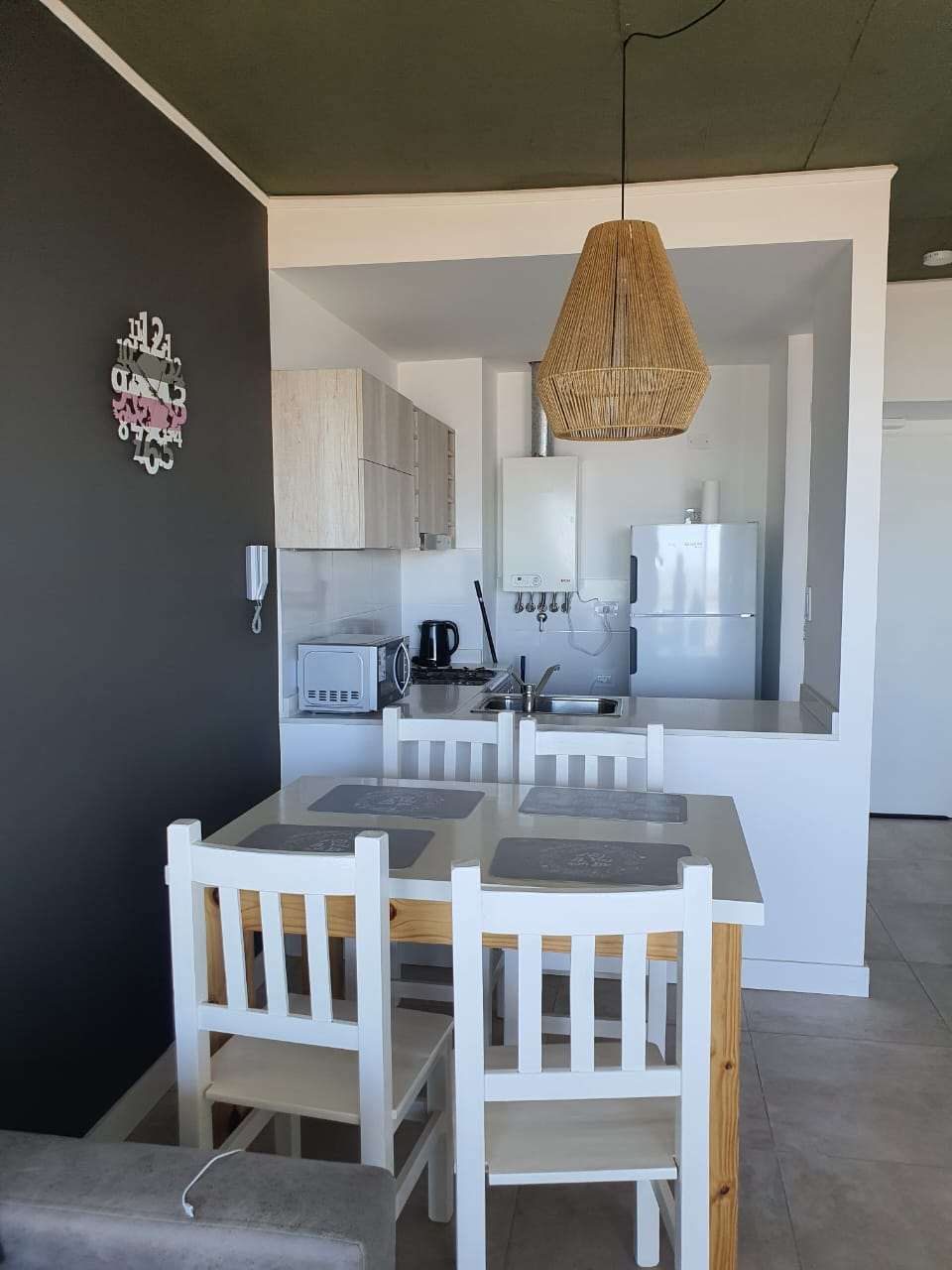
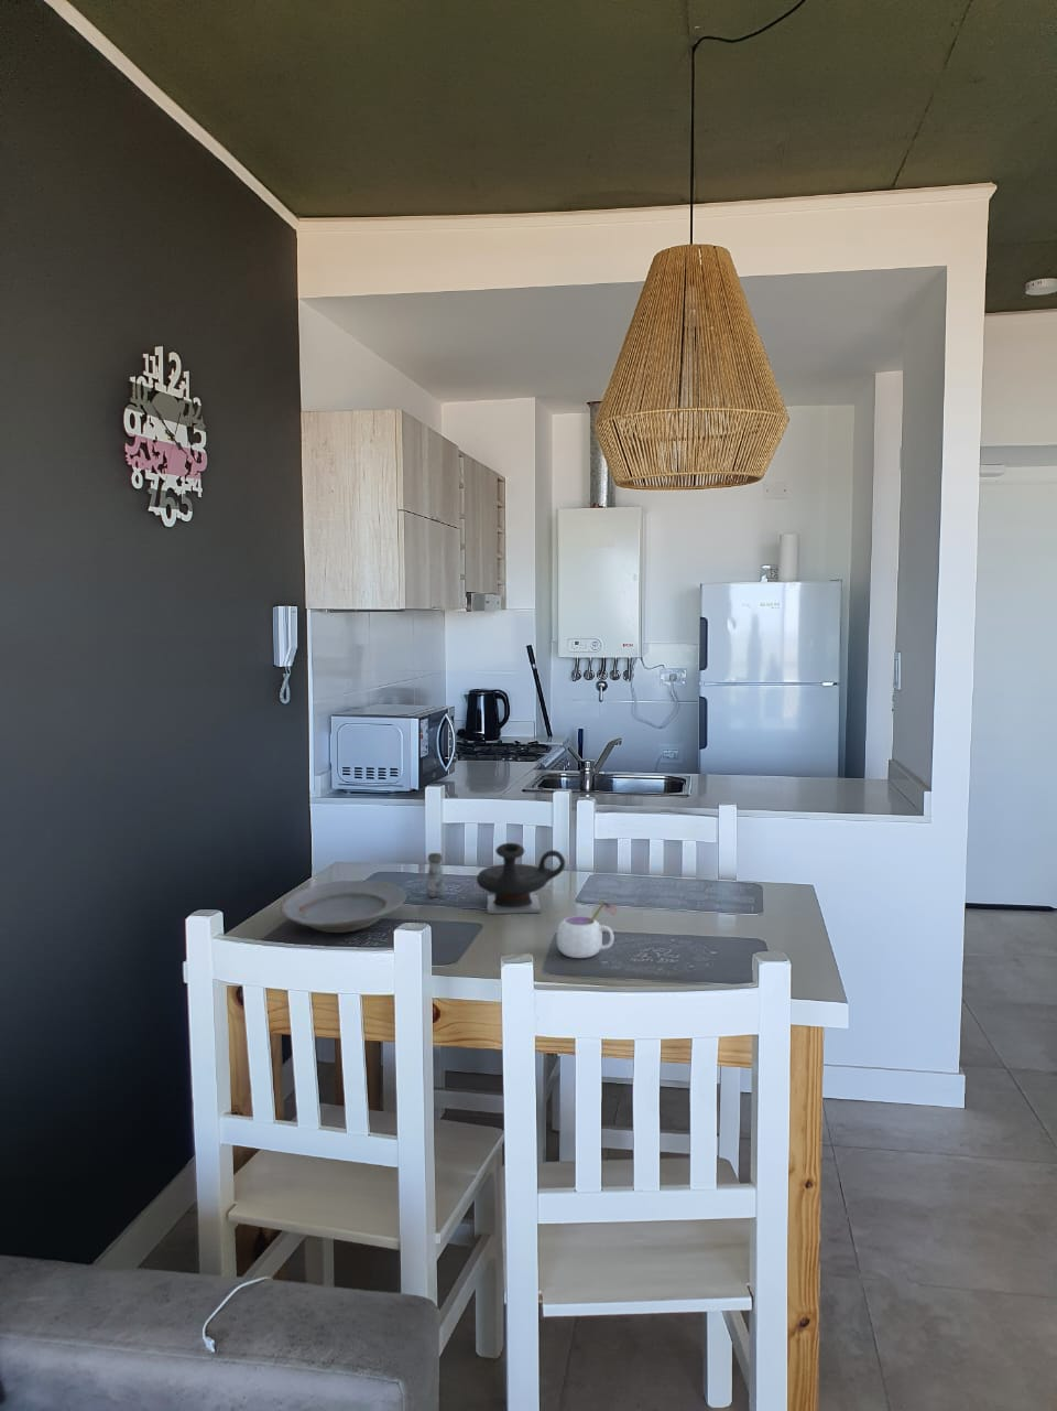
+ mug [556,899,618,959]
+ plate [279,880,407,933]
+ salt shaker [425,852,446,899]
+ teapot [475,842,566,915]
